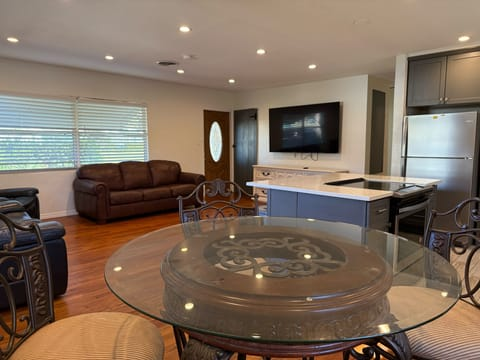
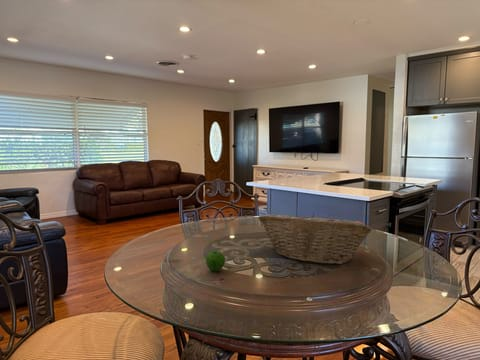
+ fruit basket [257,212,373,265]
+ apple [205,250,226,272]
